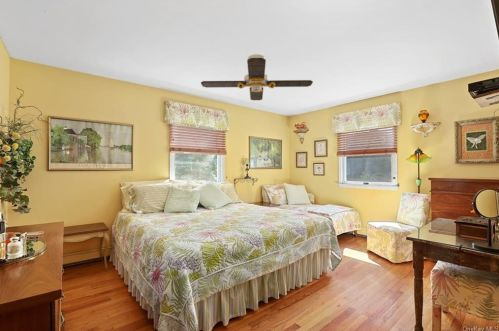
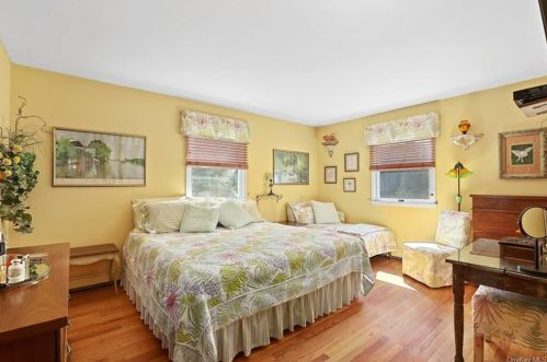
- ceiling fan [200,53,314,101]
